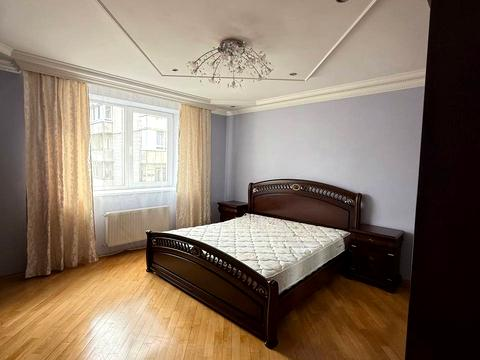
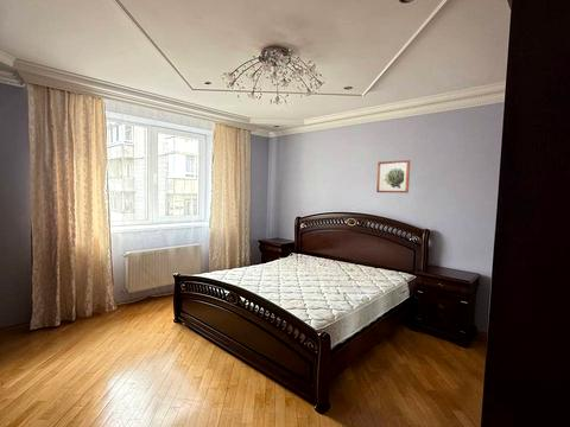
+ wall art [375,159,411,195]
